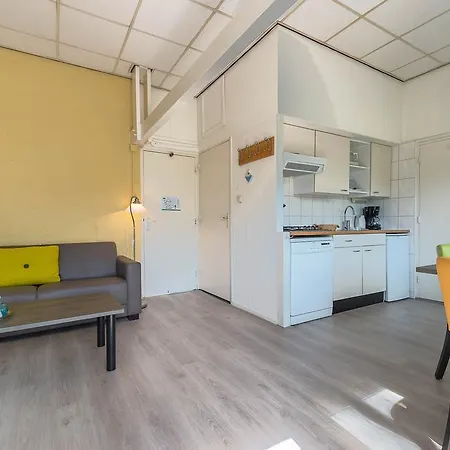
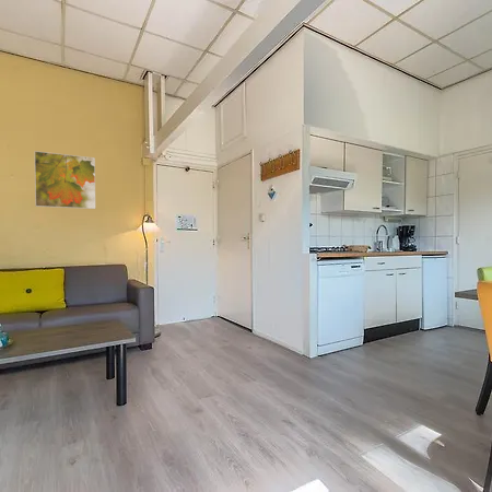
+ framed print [34,150,96,210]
